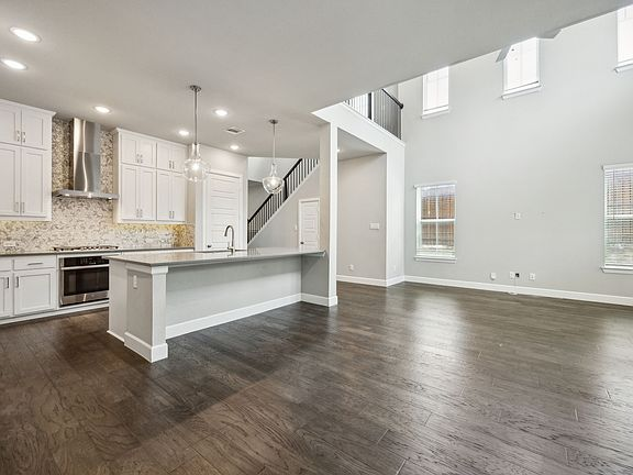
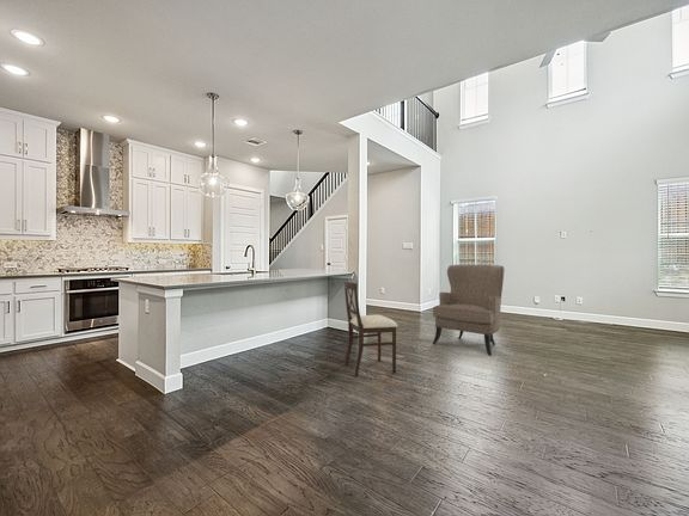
+ chair [431,264,506,357]
+ chair [343,280,398,377]
